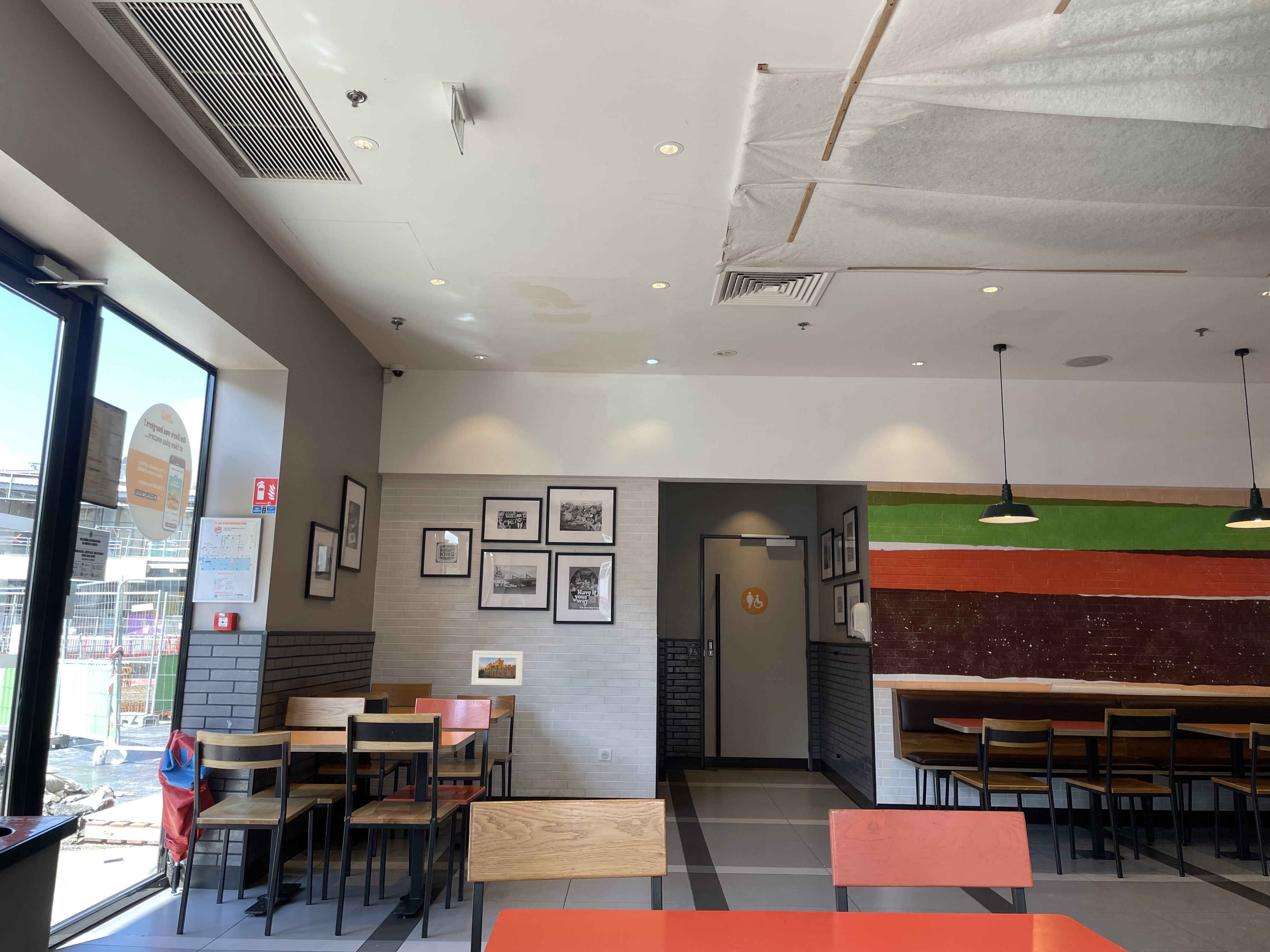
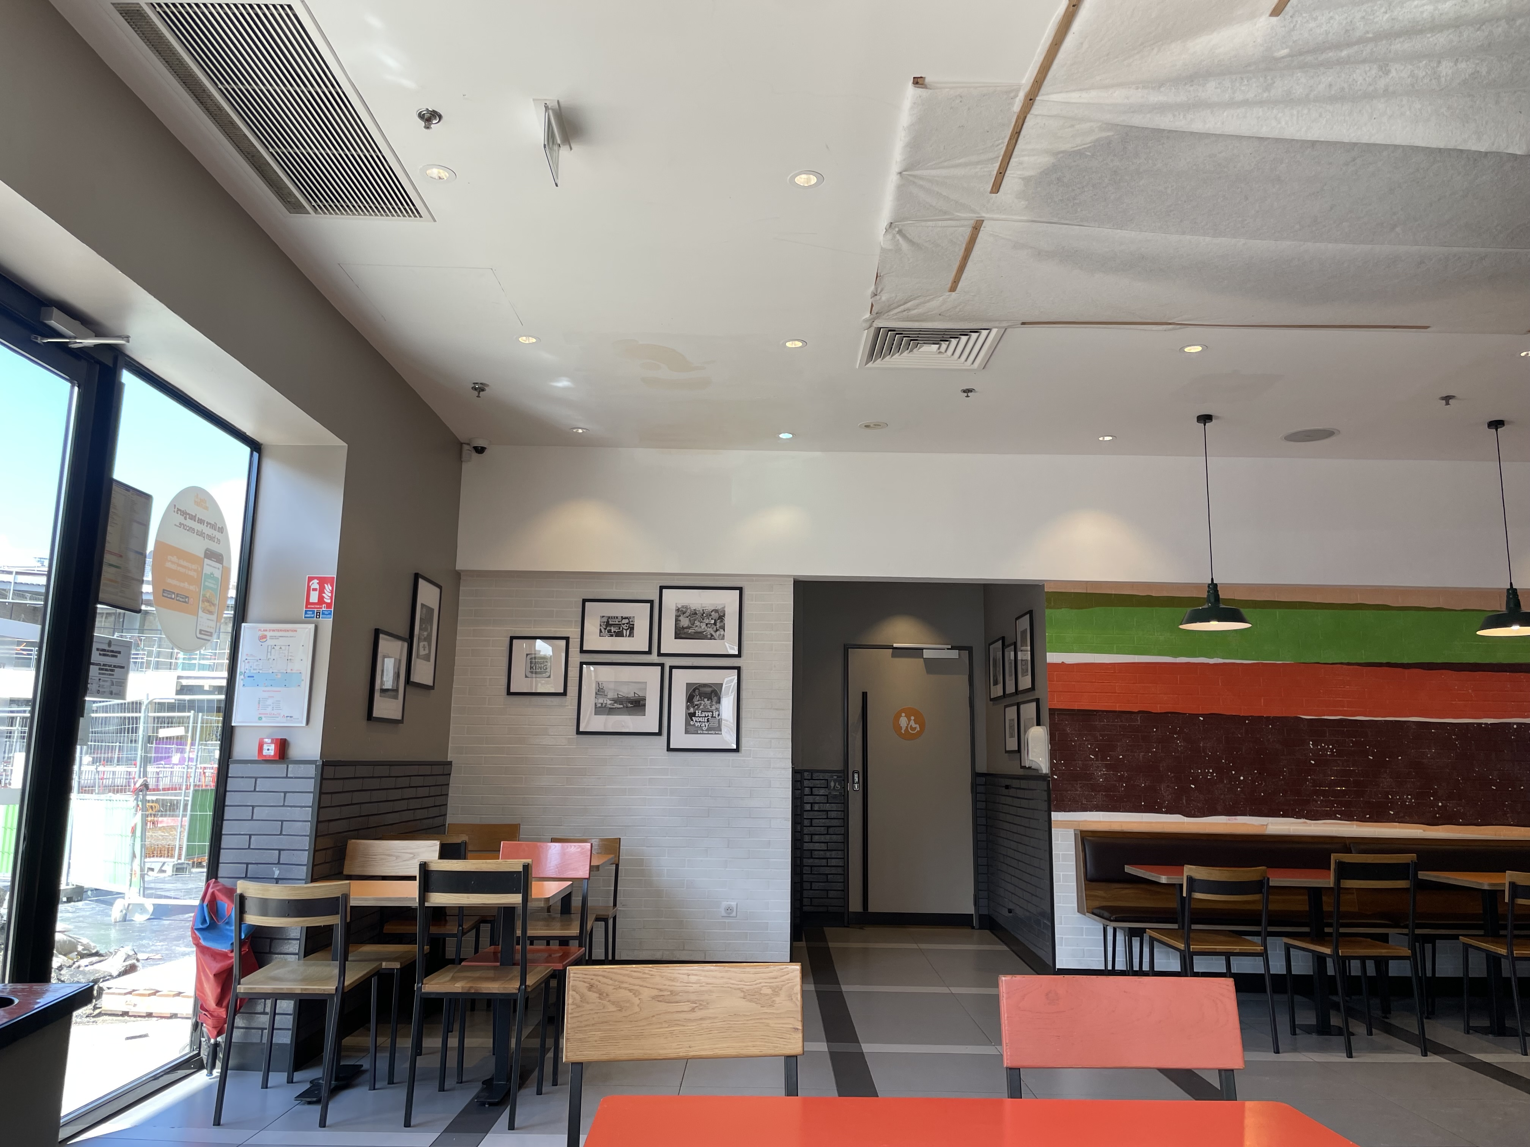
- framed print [471,650,523,686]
